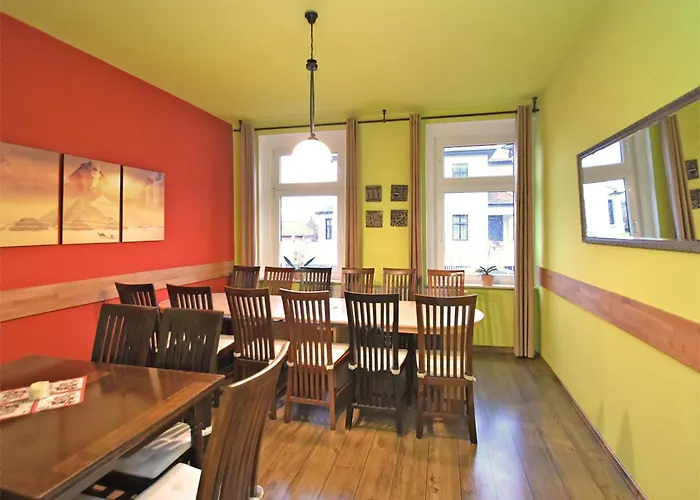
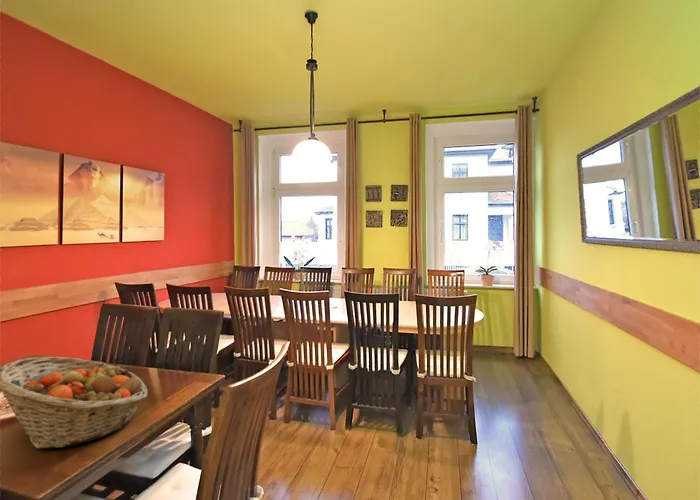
+ fruit basket [0,356,148,450]
